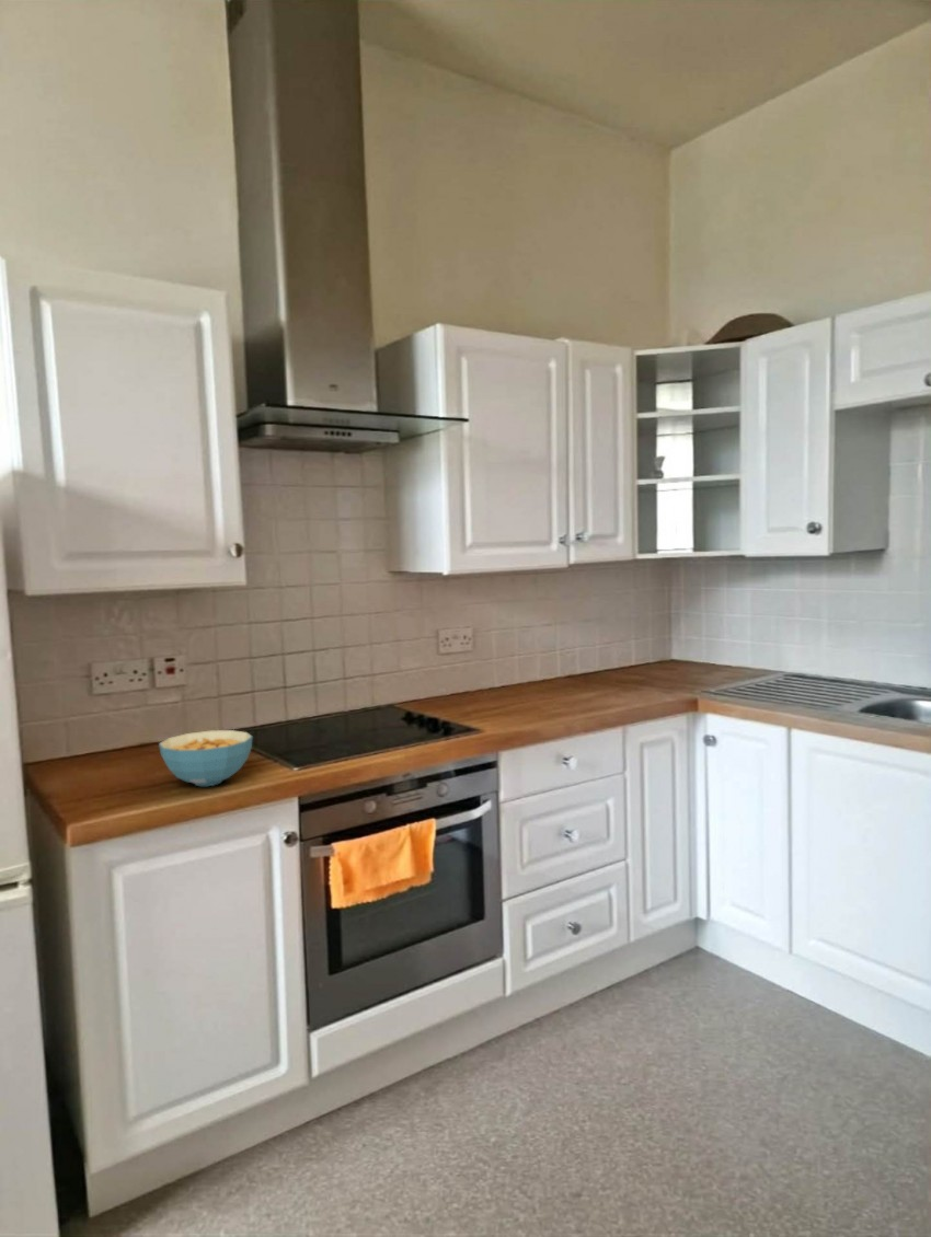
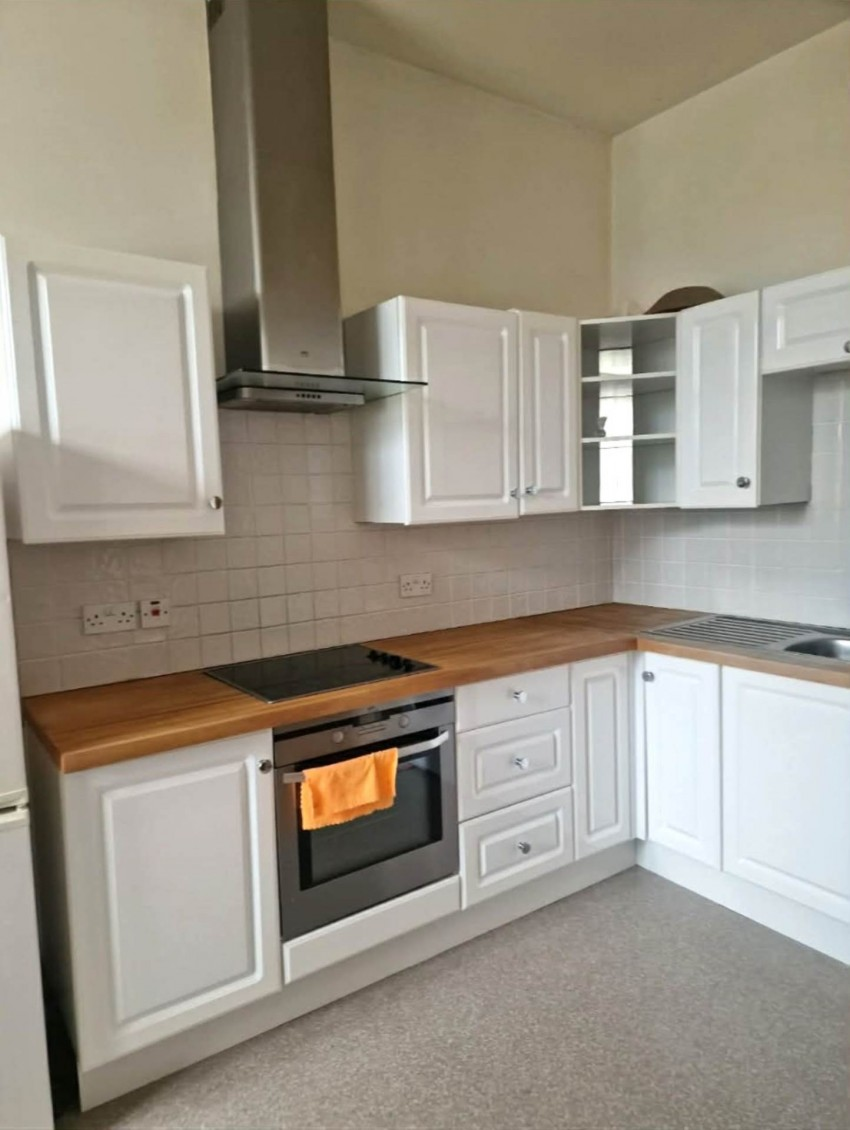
- cereal bowl [158,729,254,787]
